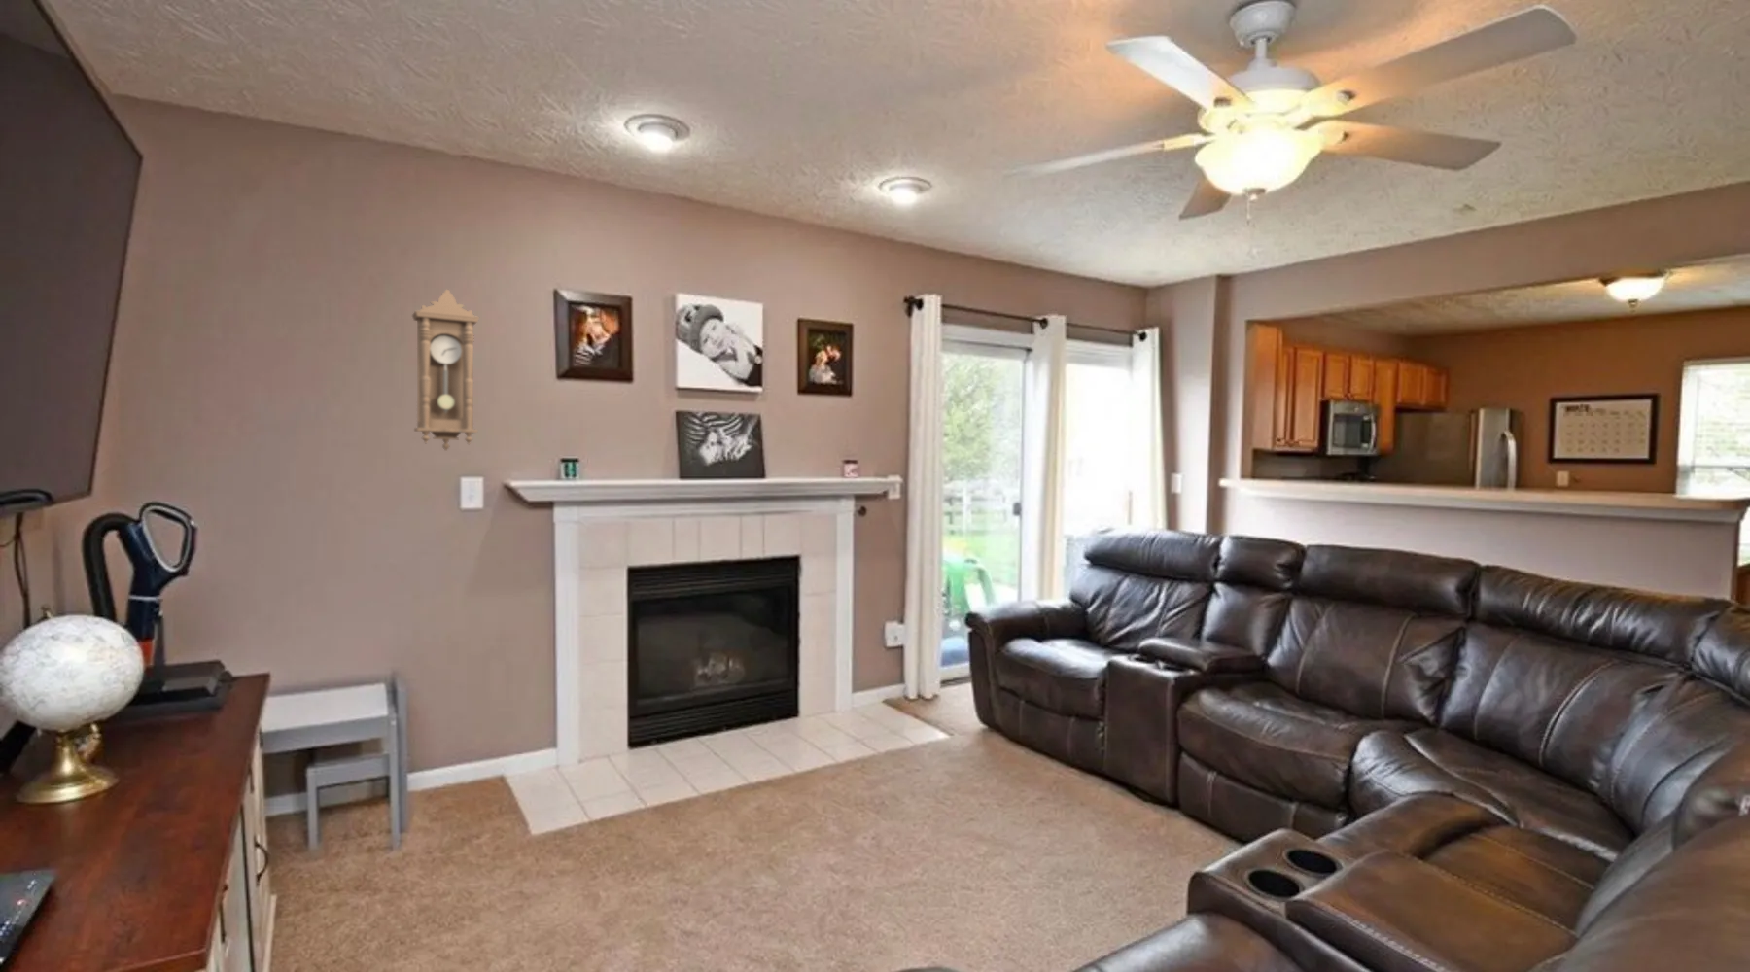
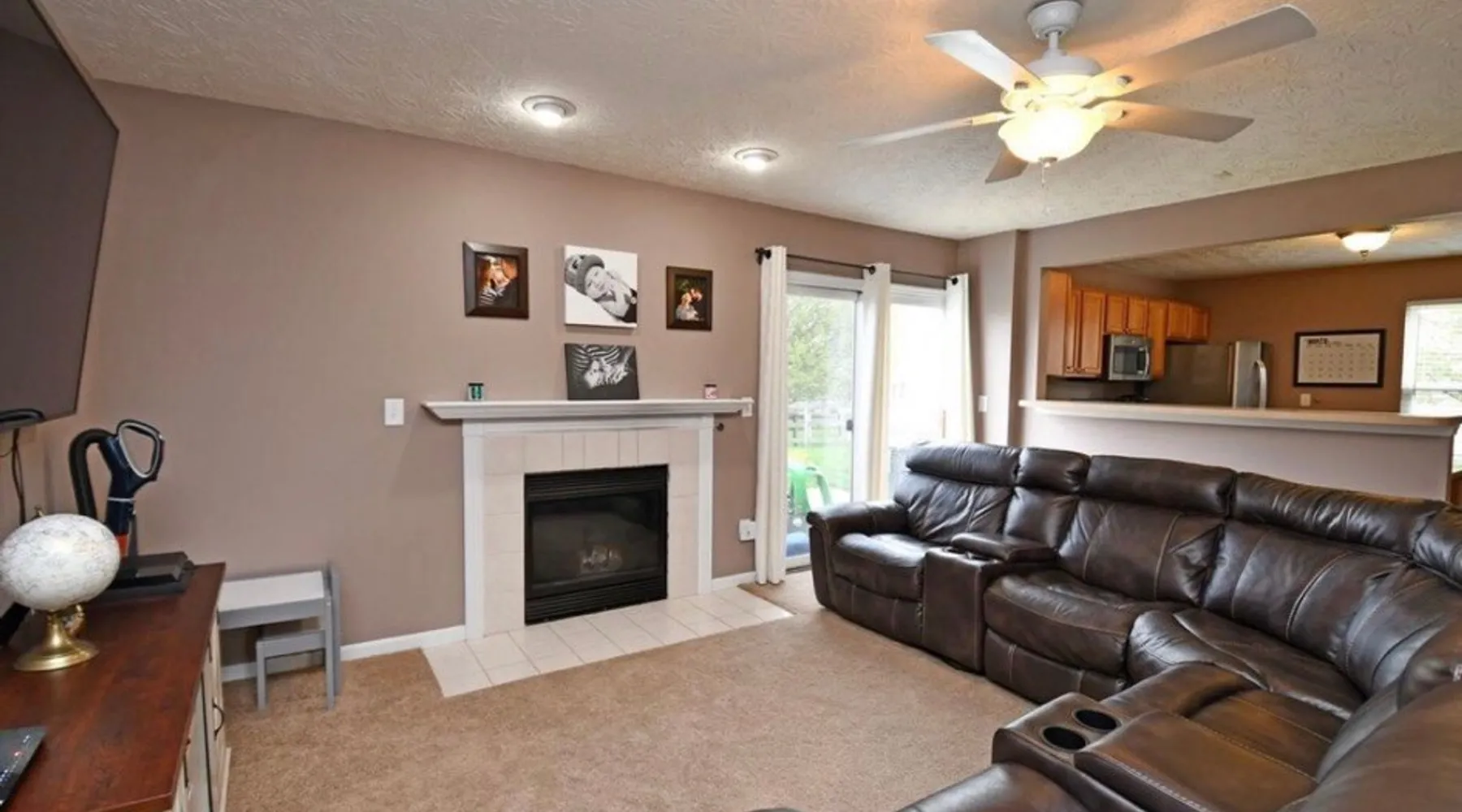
- pendulum clock [412,288,480,452]
